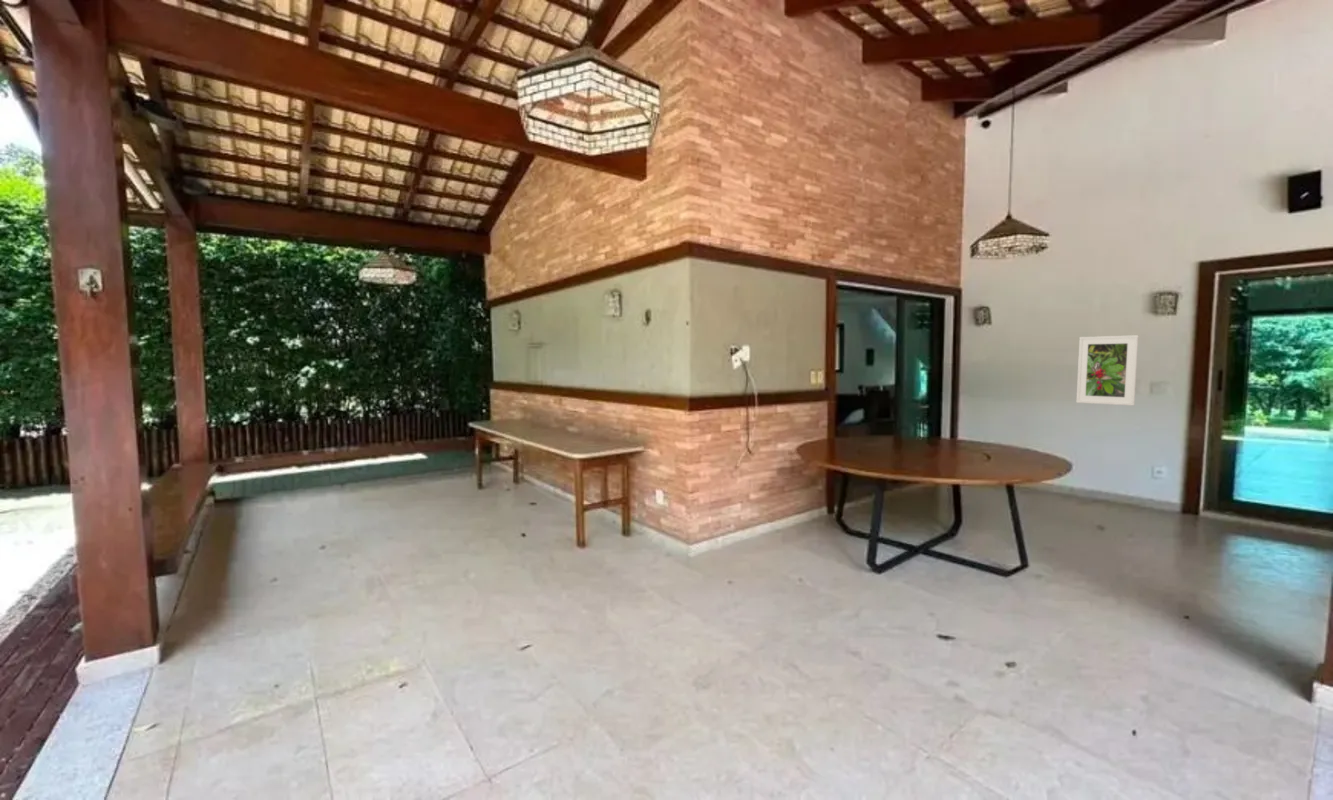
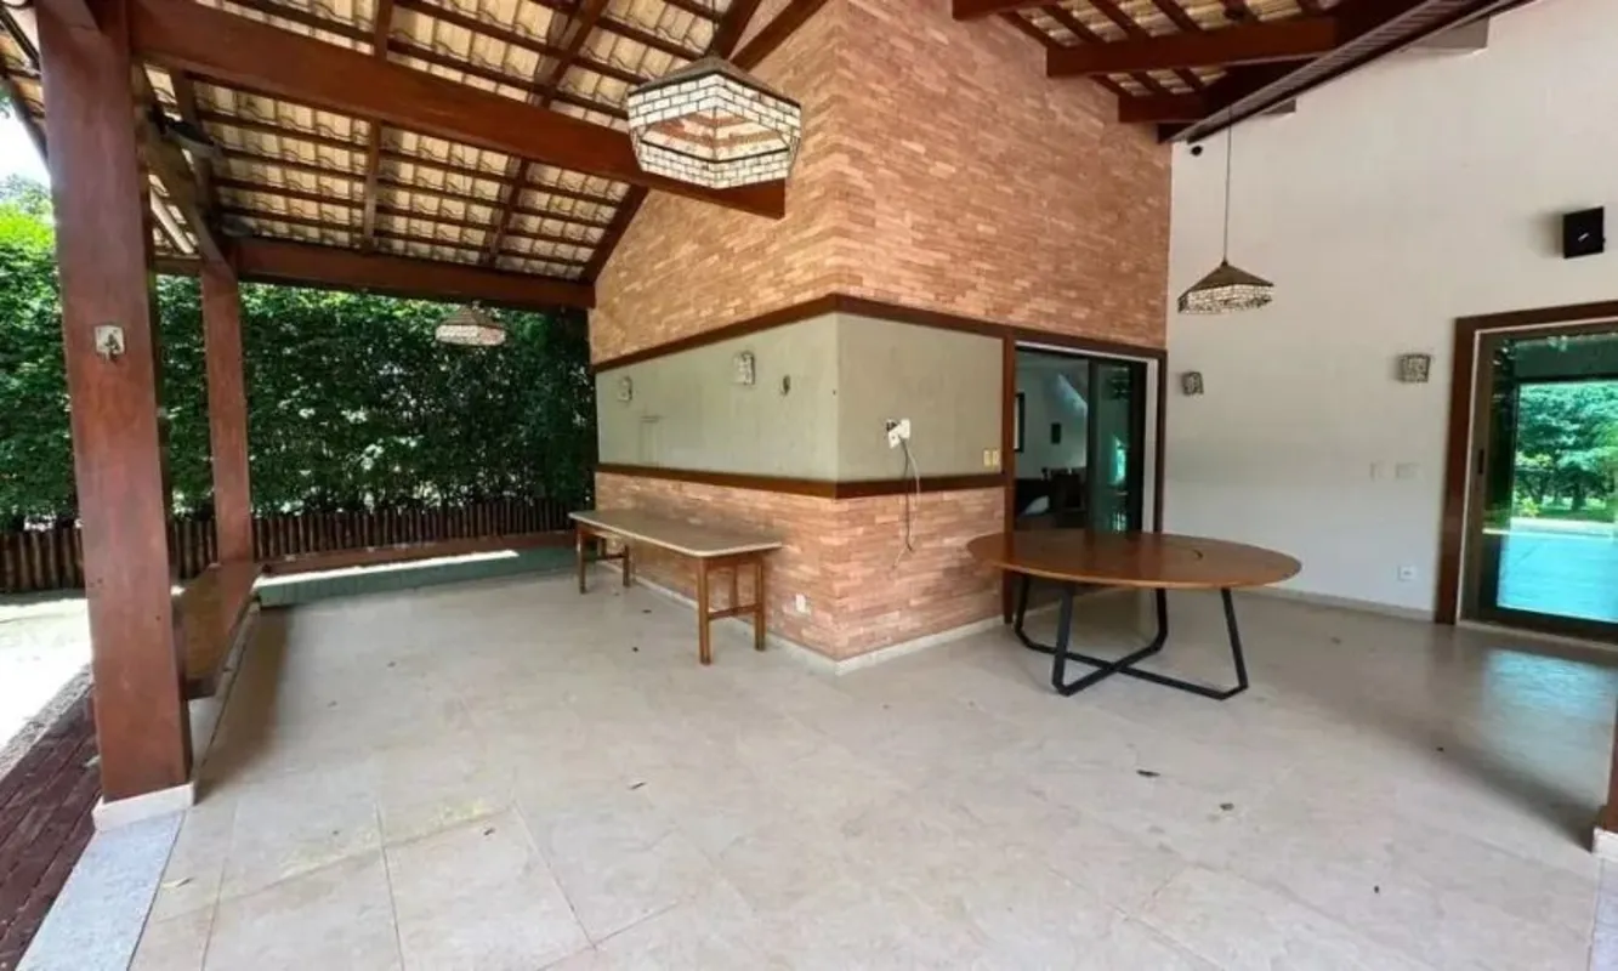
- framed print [1075,334,1139,406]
